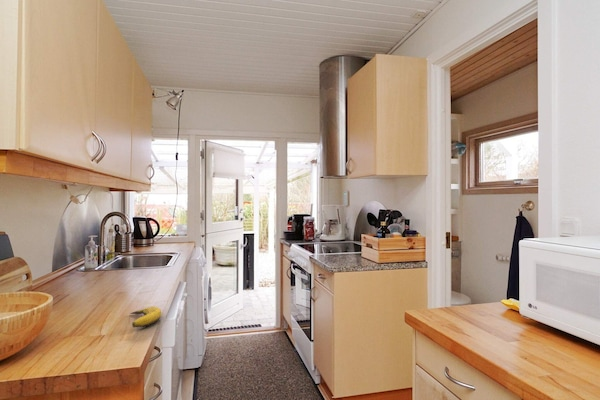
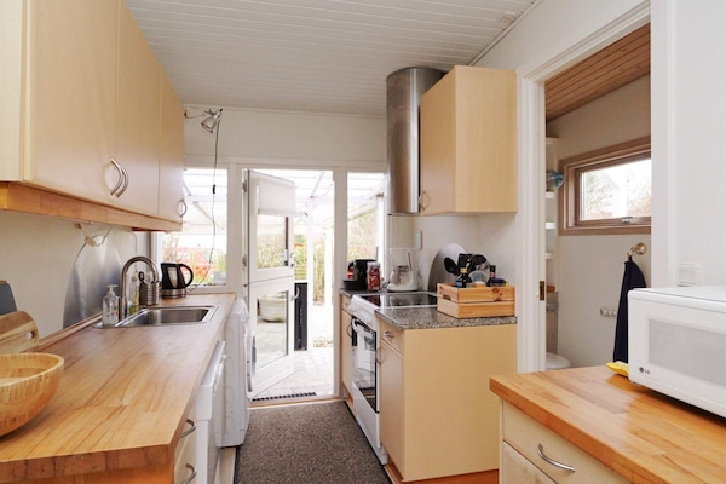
- banana [129,305,162,328]
